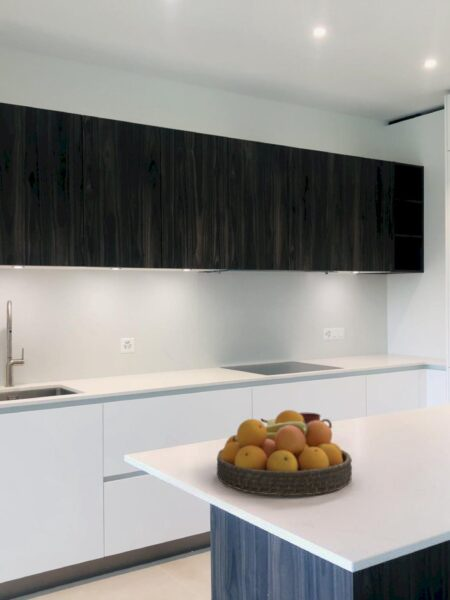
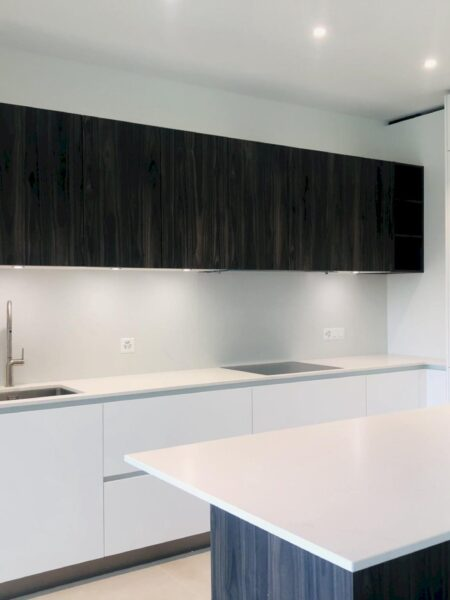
- mug [298,412,333,430]
- fruit bowl [216,409,353,497]
